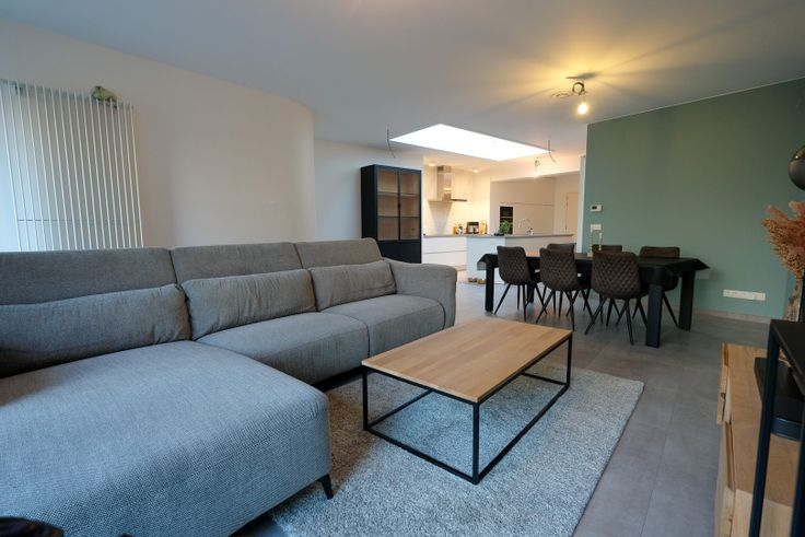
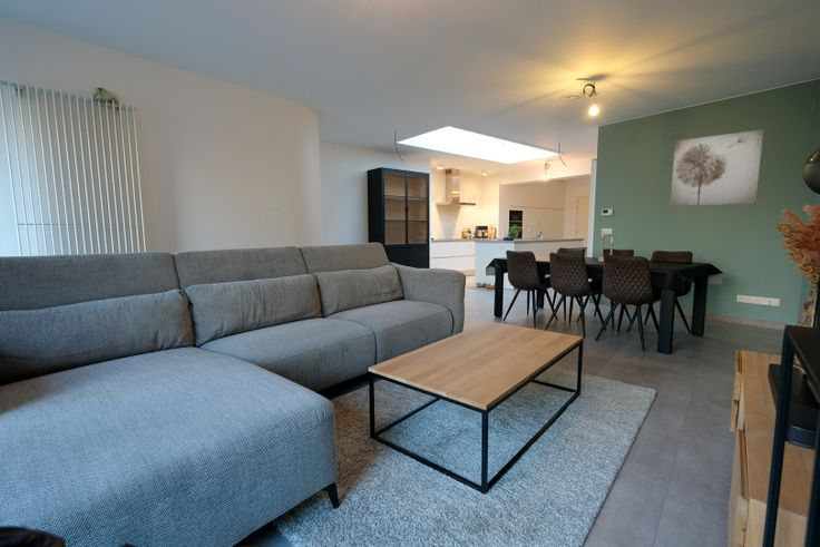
+ wall art [670,128,764,207]
